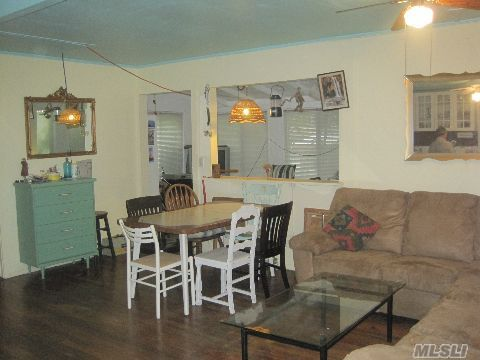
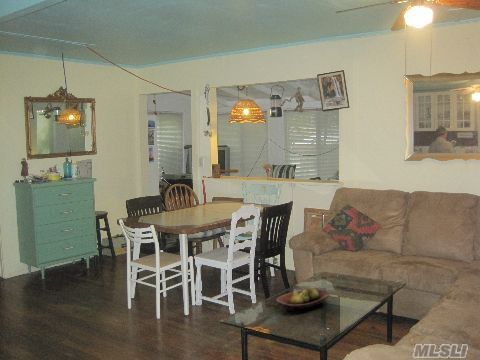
+ fruit bowl [275,286,331,312]
